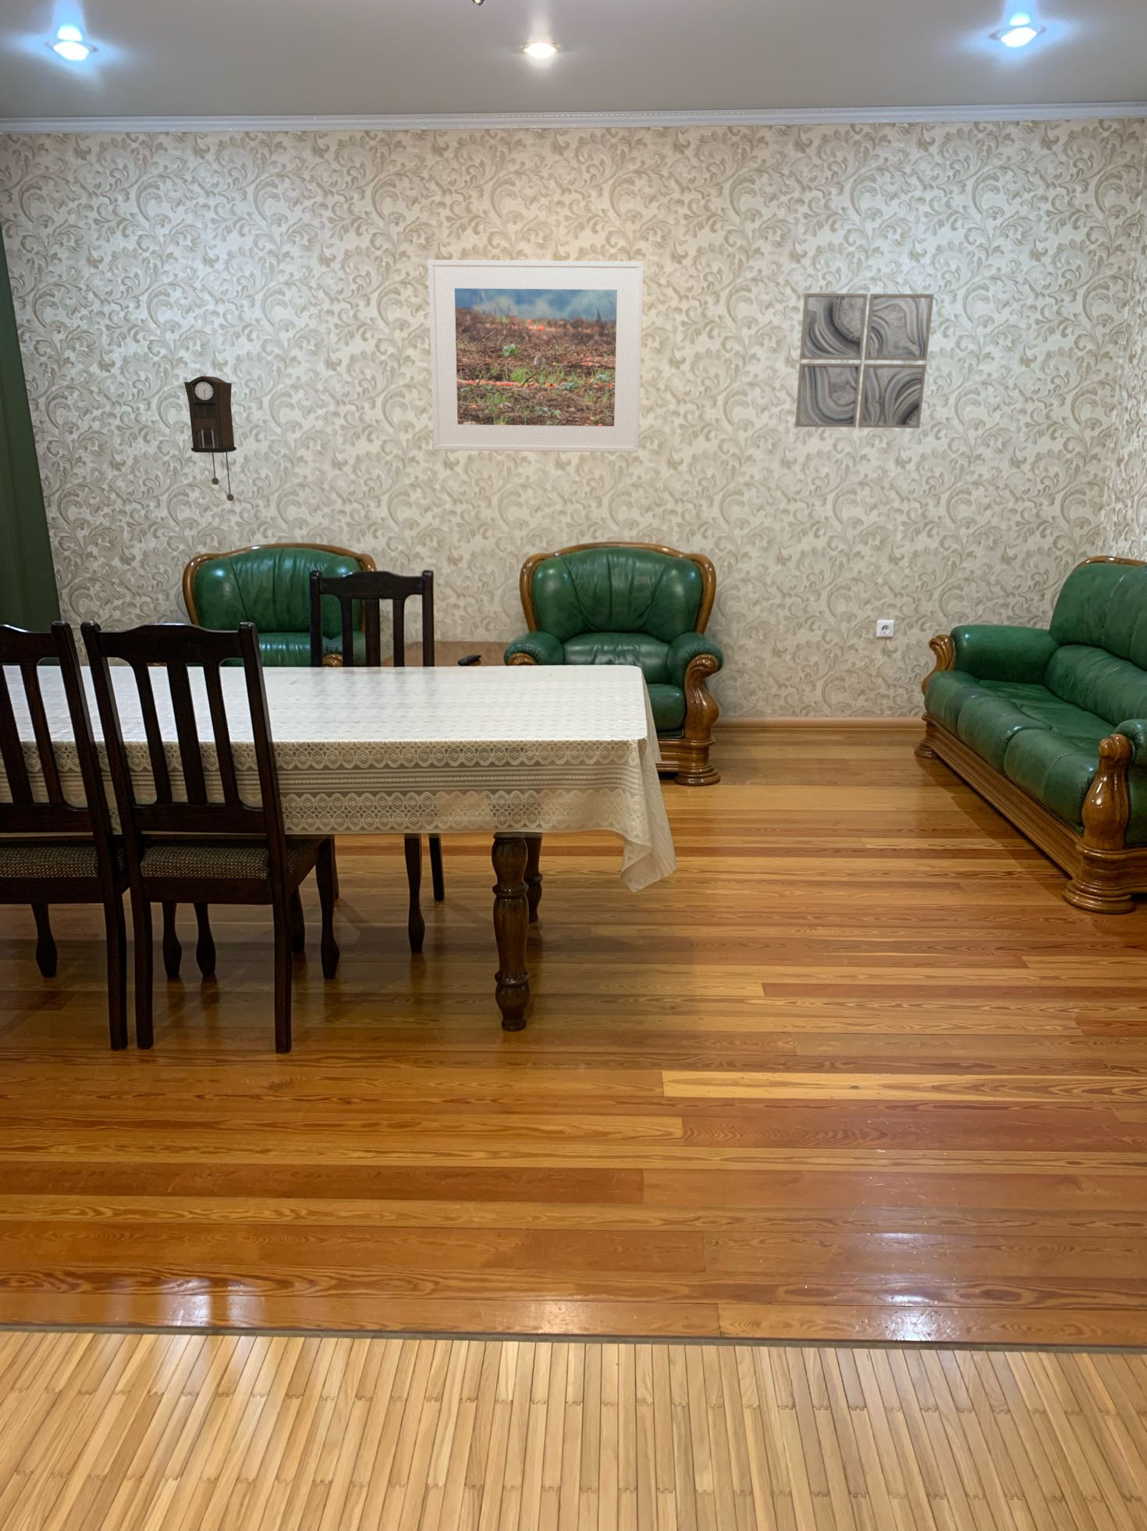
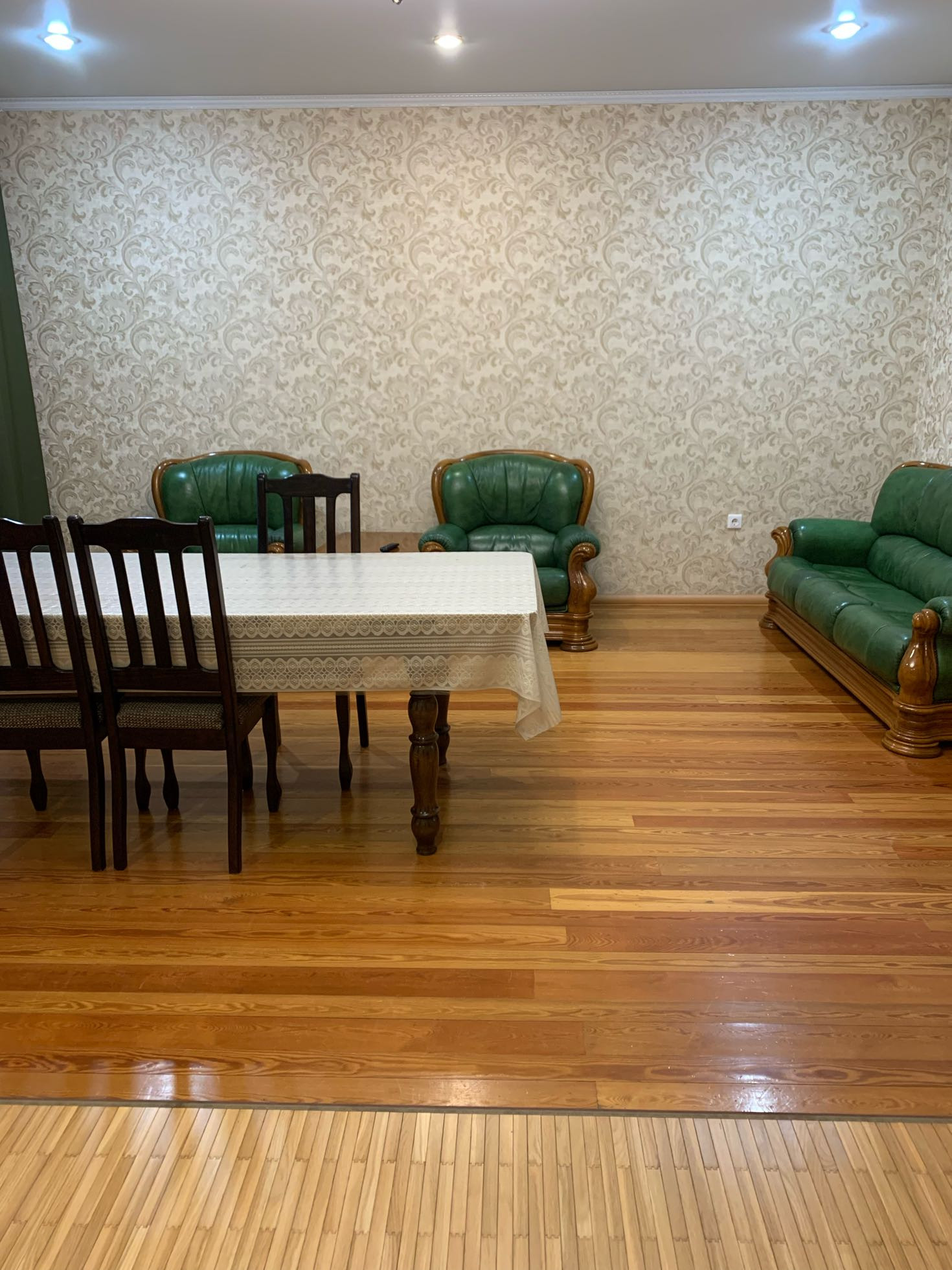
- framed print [428,259,645,453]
- wall art [794,292,935,429]
- pendulum clock [183,375,237,503]
